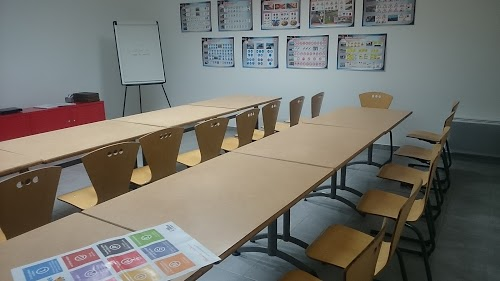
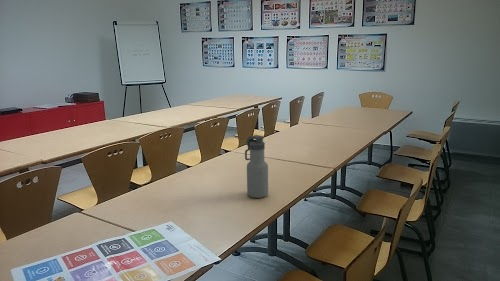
+ water bottle [244,134,269,199]
